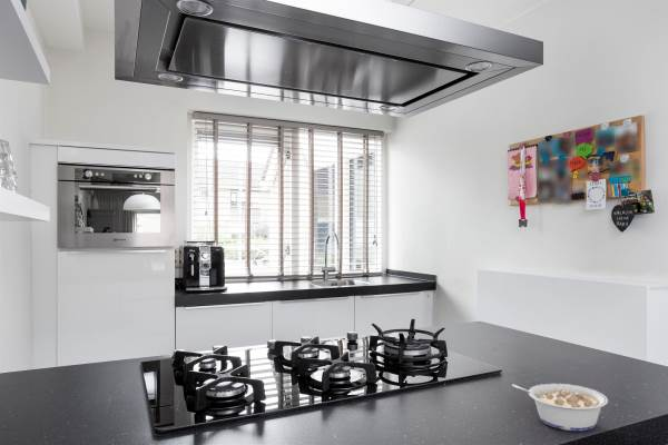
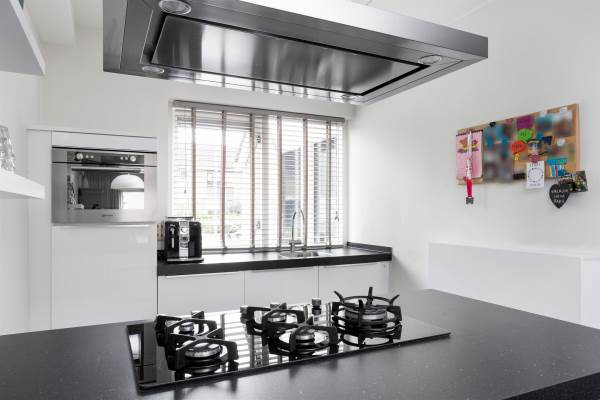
- legume [511,383,609,432]
